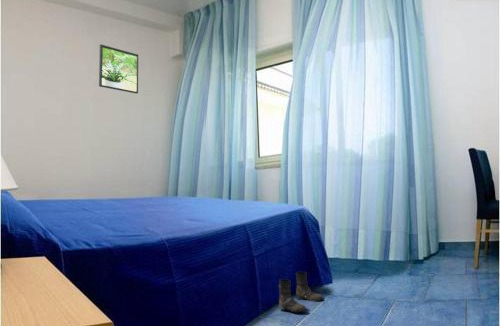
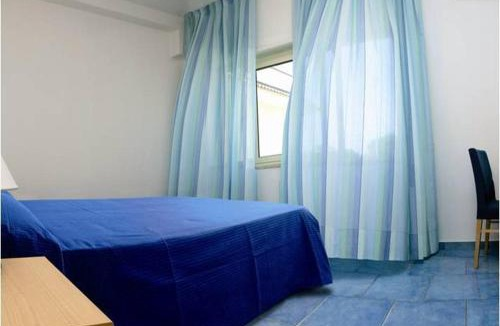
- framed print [98,44,139,94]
- boots [278,271,324,313]
